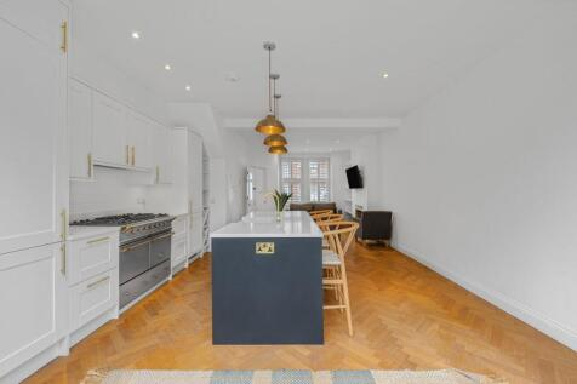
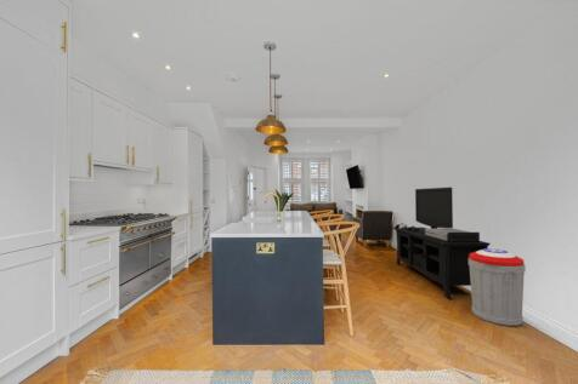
+ media console [392,187,492,300]
+ trash can [469,247,527,327]
